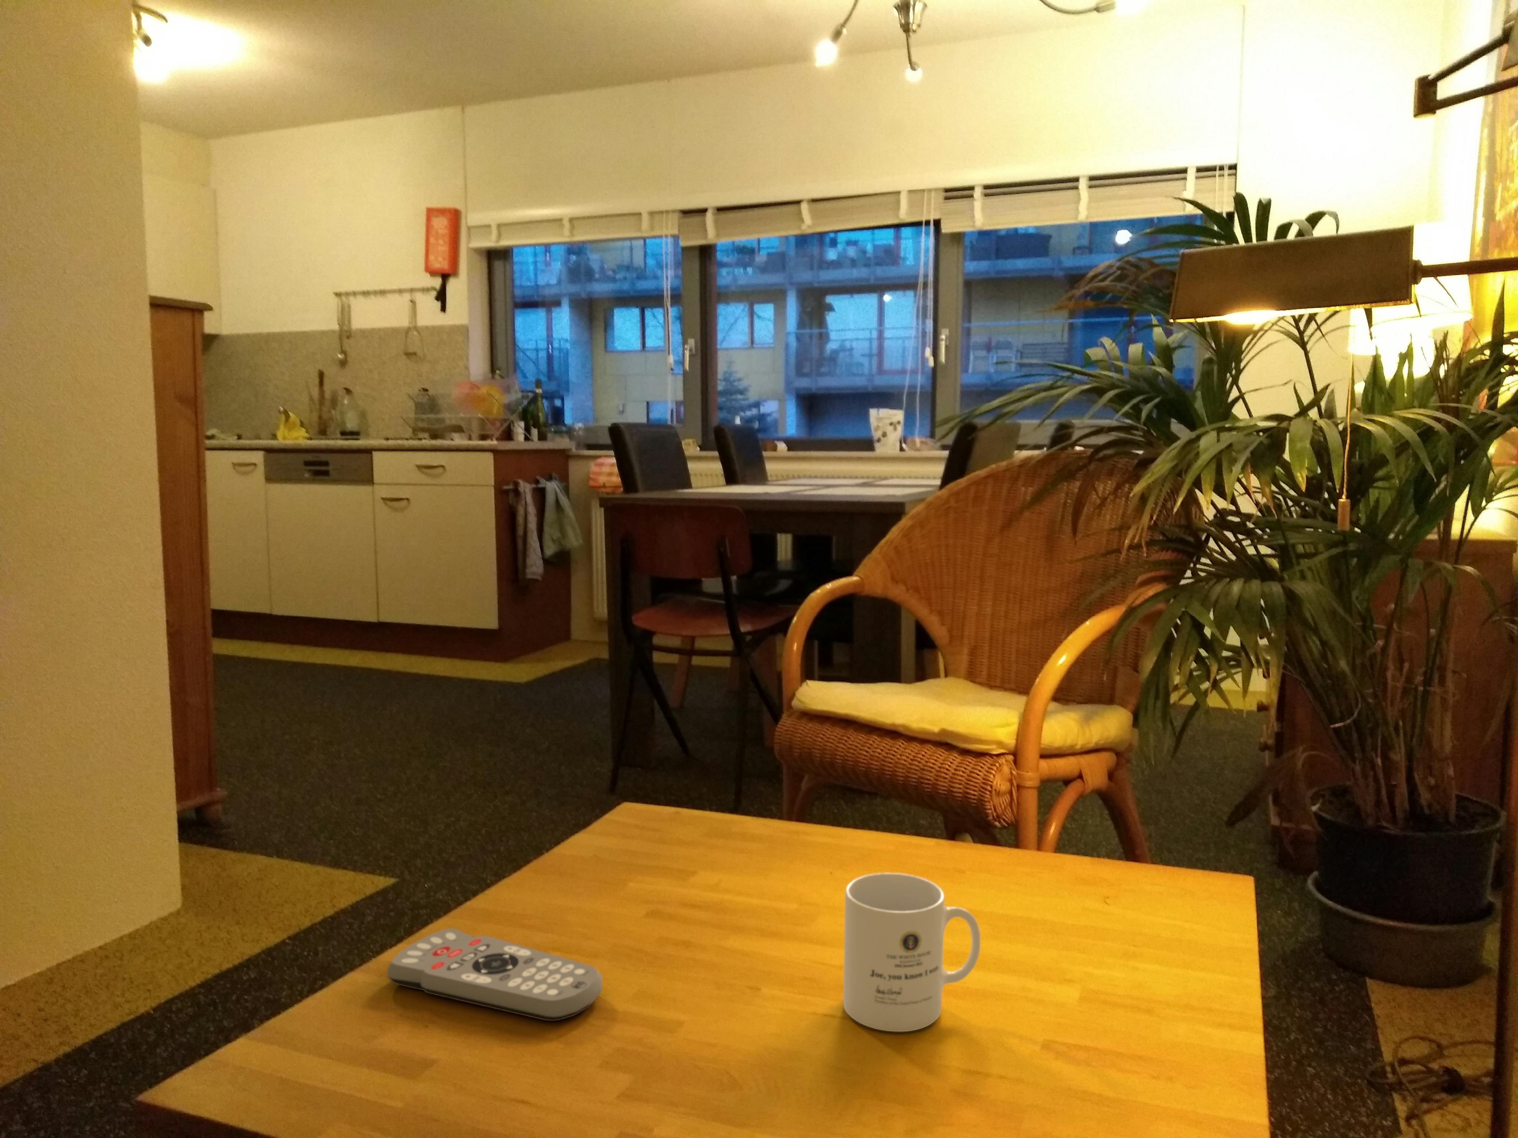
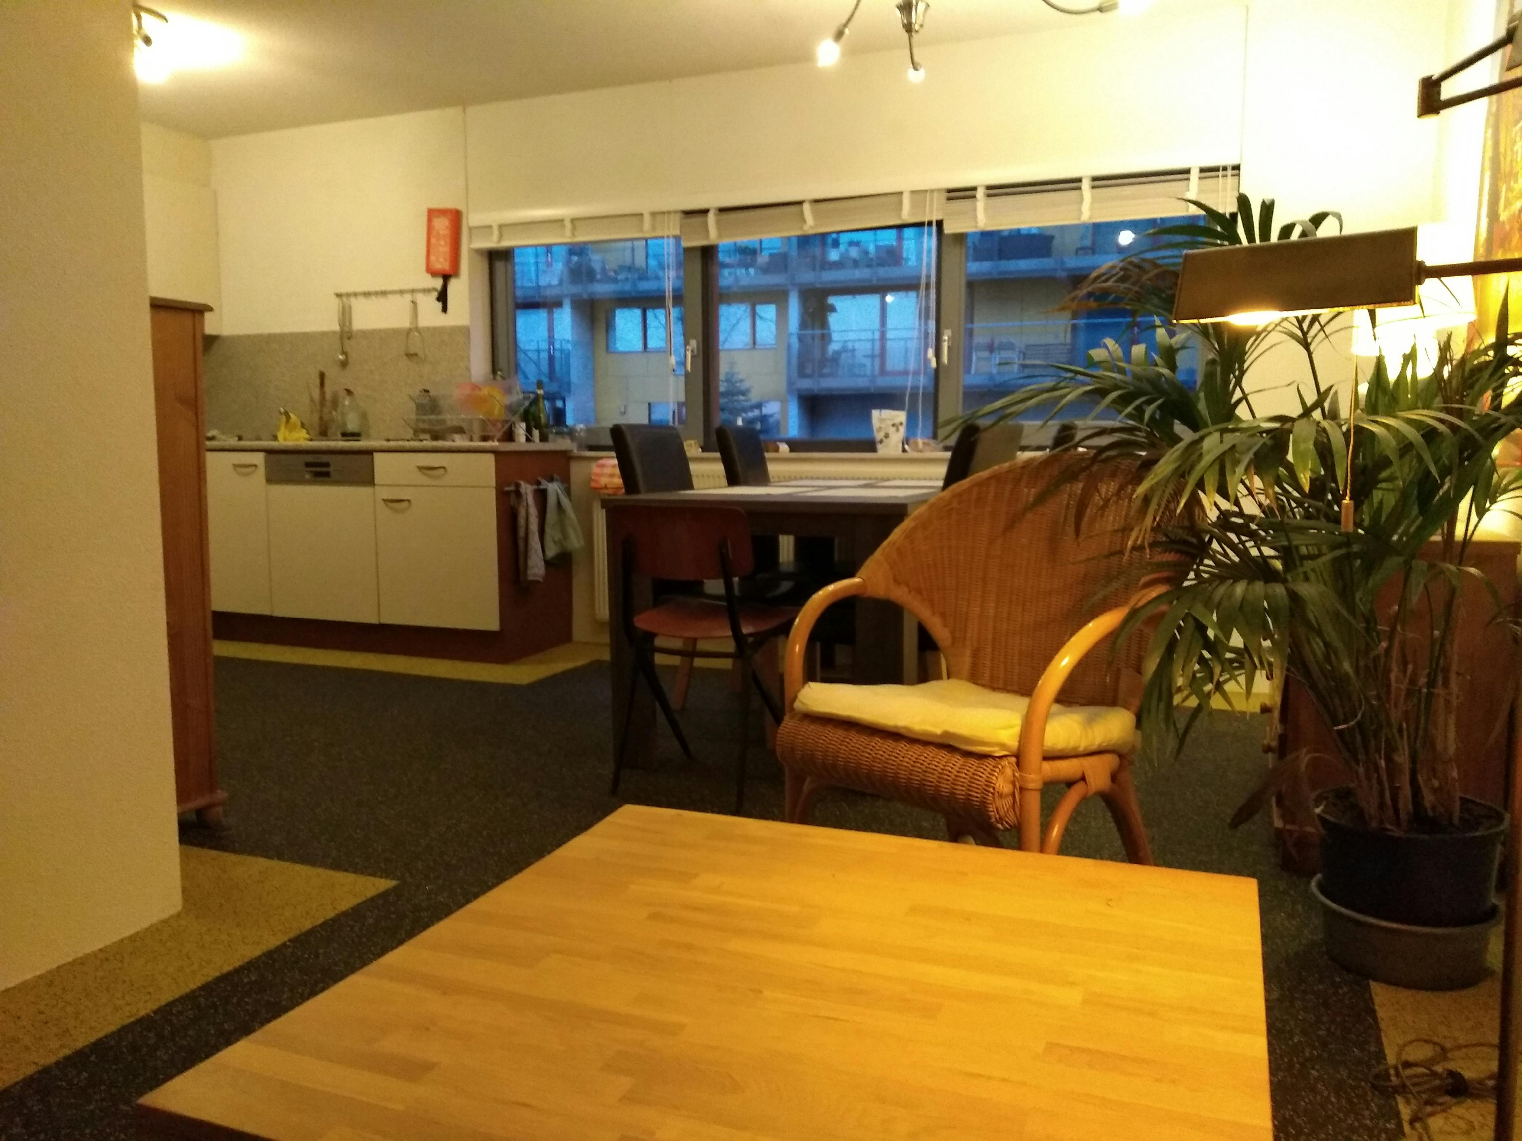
- mug [843,873,980,1032]
- remote control [387,928,602,1021]
